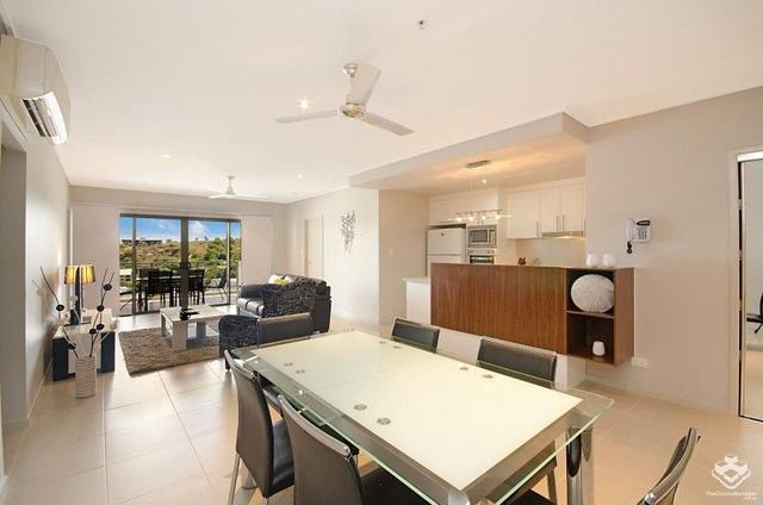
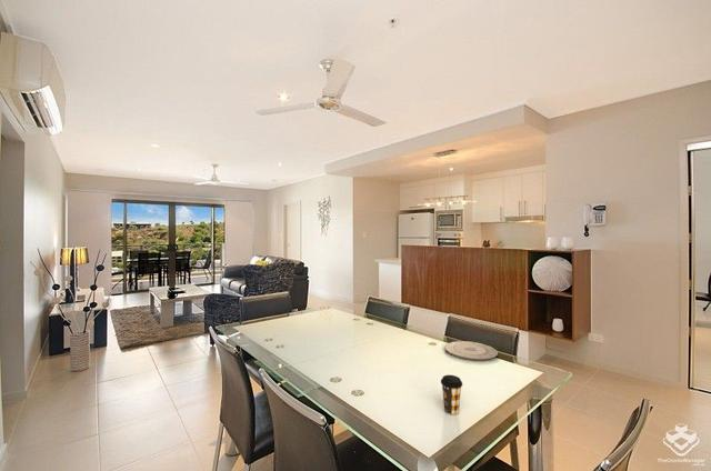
+ plate [443,340,499,361]
+ coffee cup [440,374,463,415]
